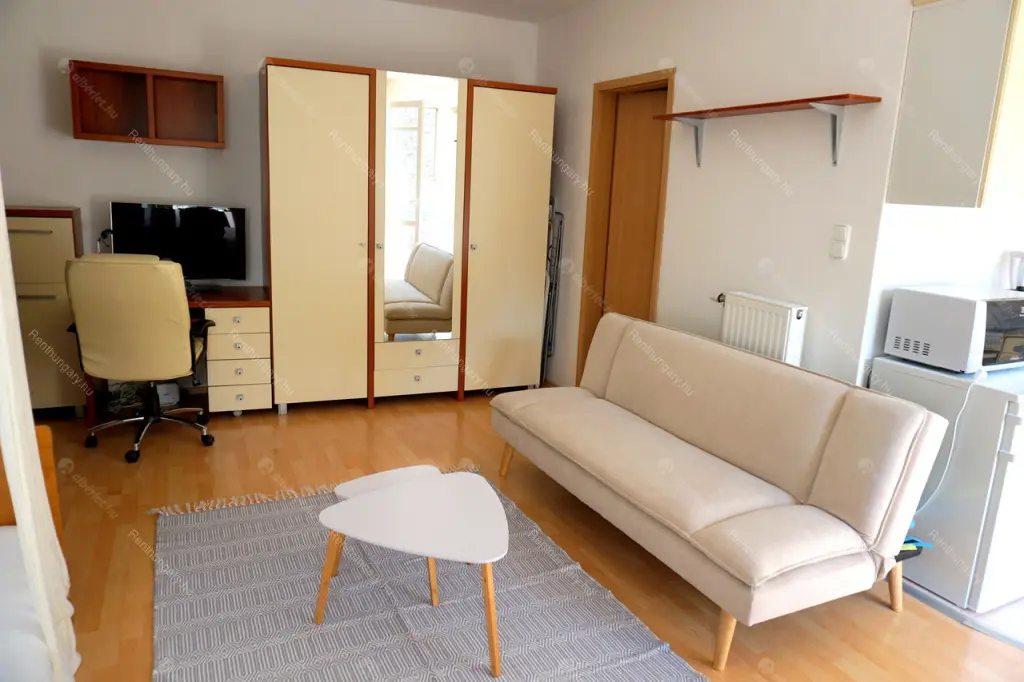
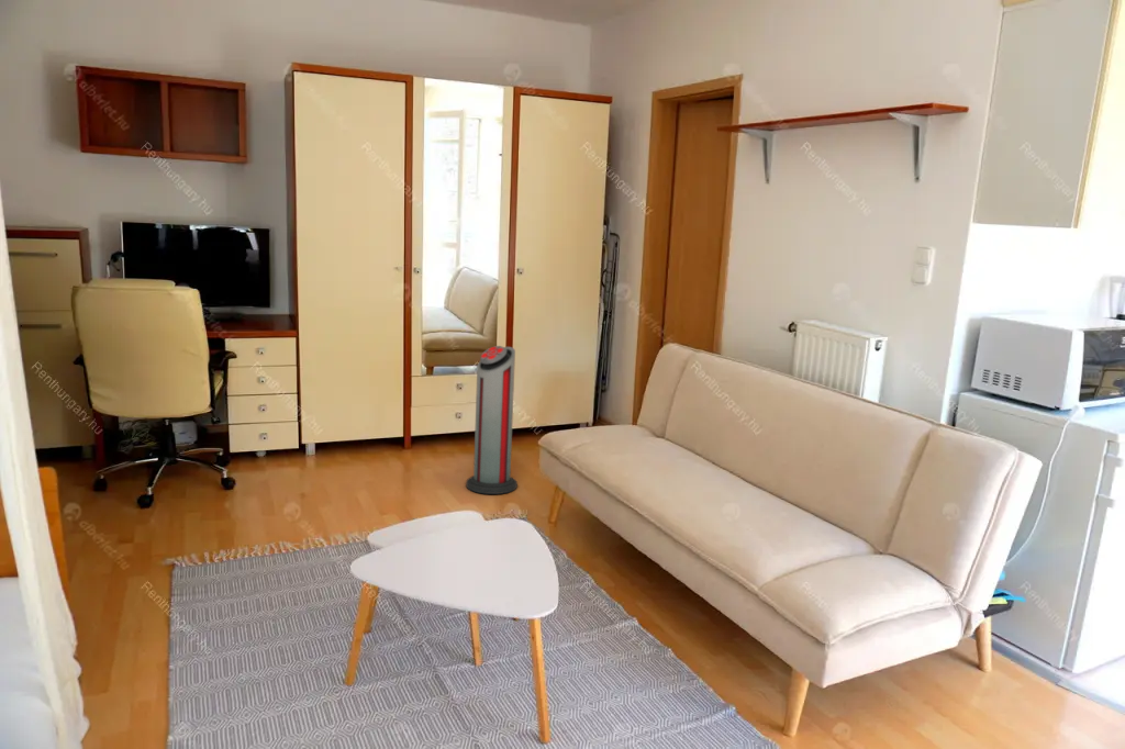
+ air purifier [465,345,519,495]
